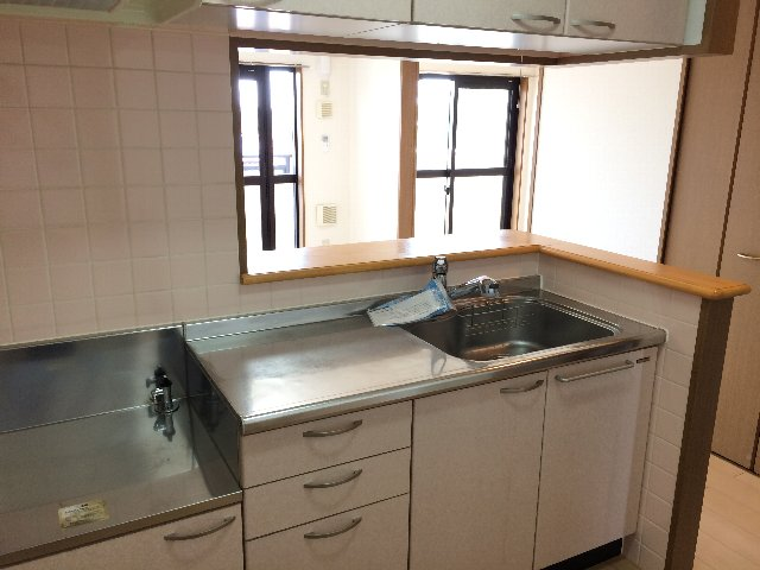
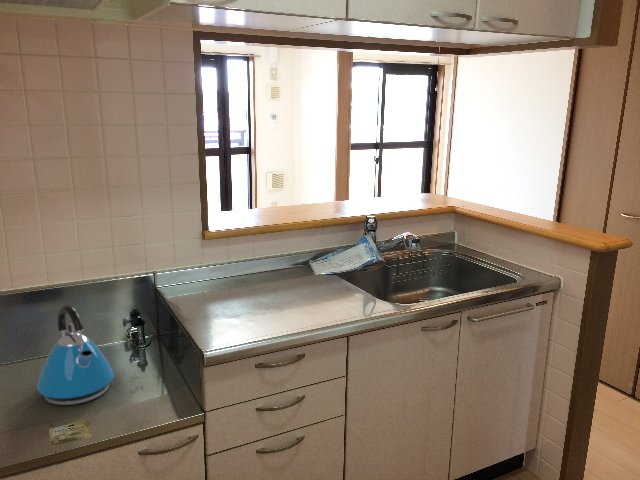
+ kettle [36,304,115,406]
